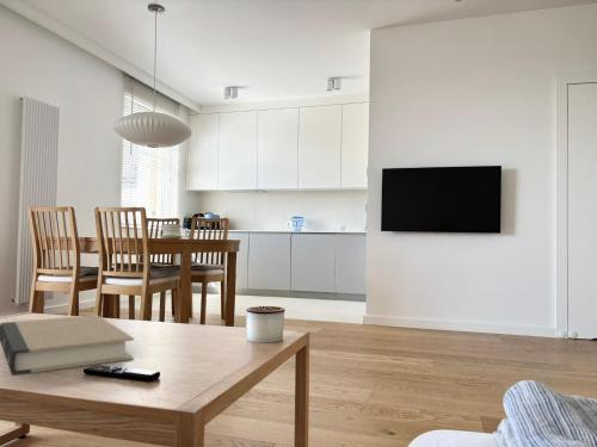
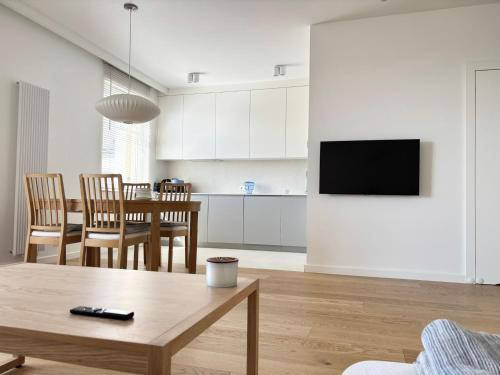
- book [0,315,135,377]
